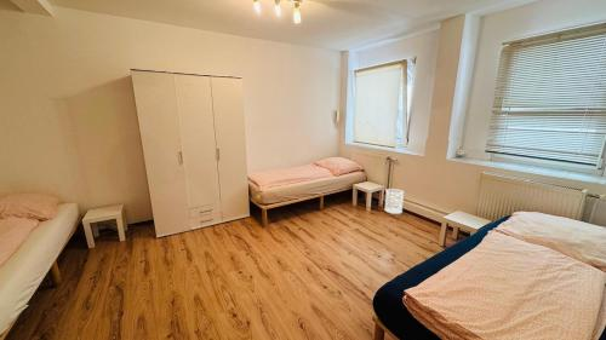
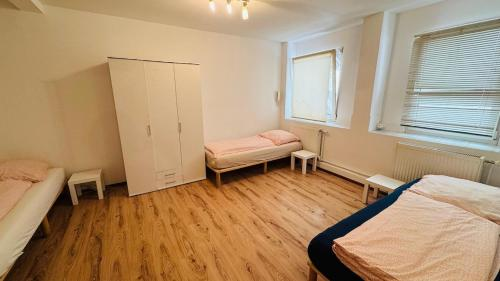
- wastebasket [383,188,405,215]
